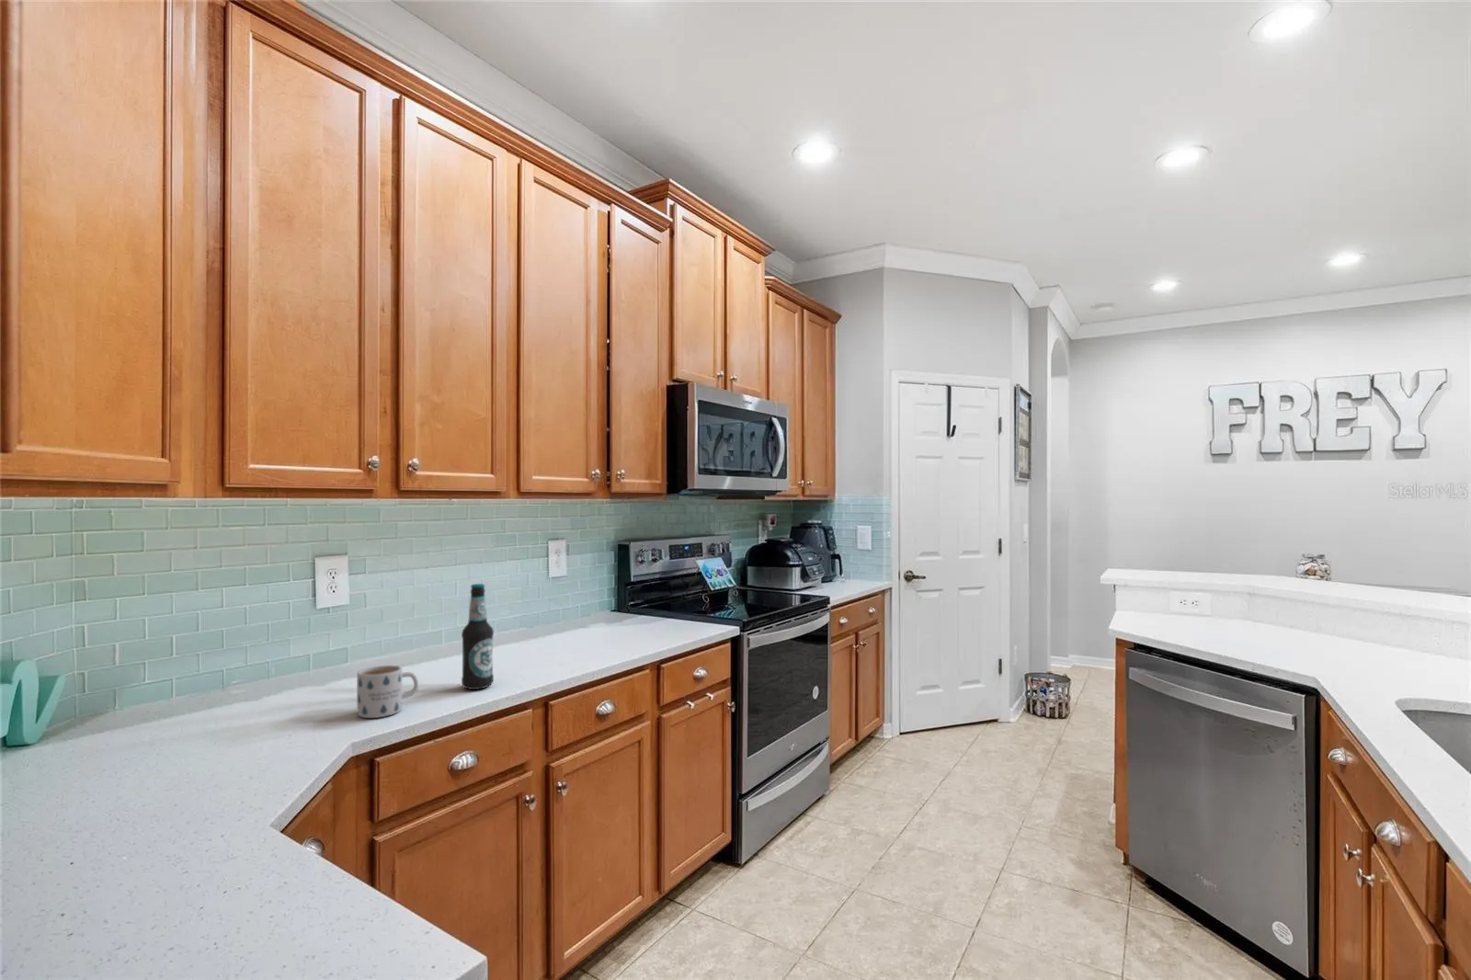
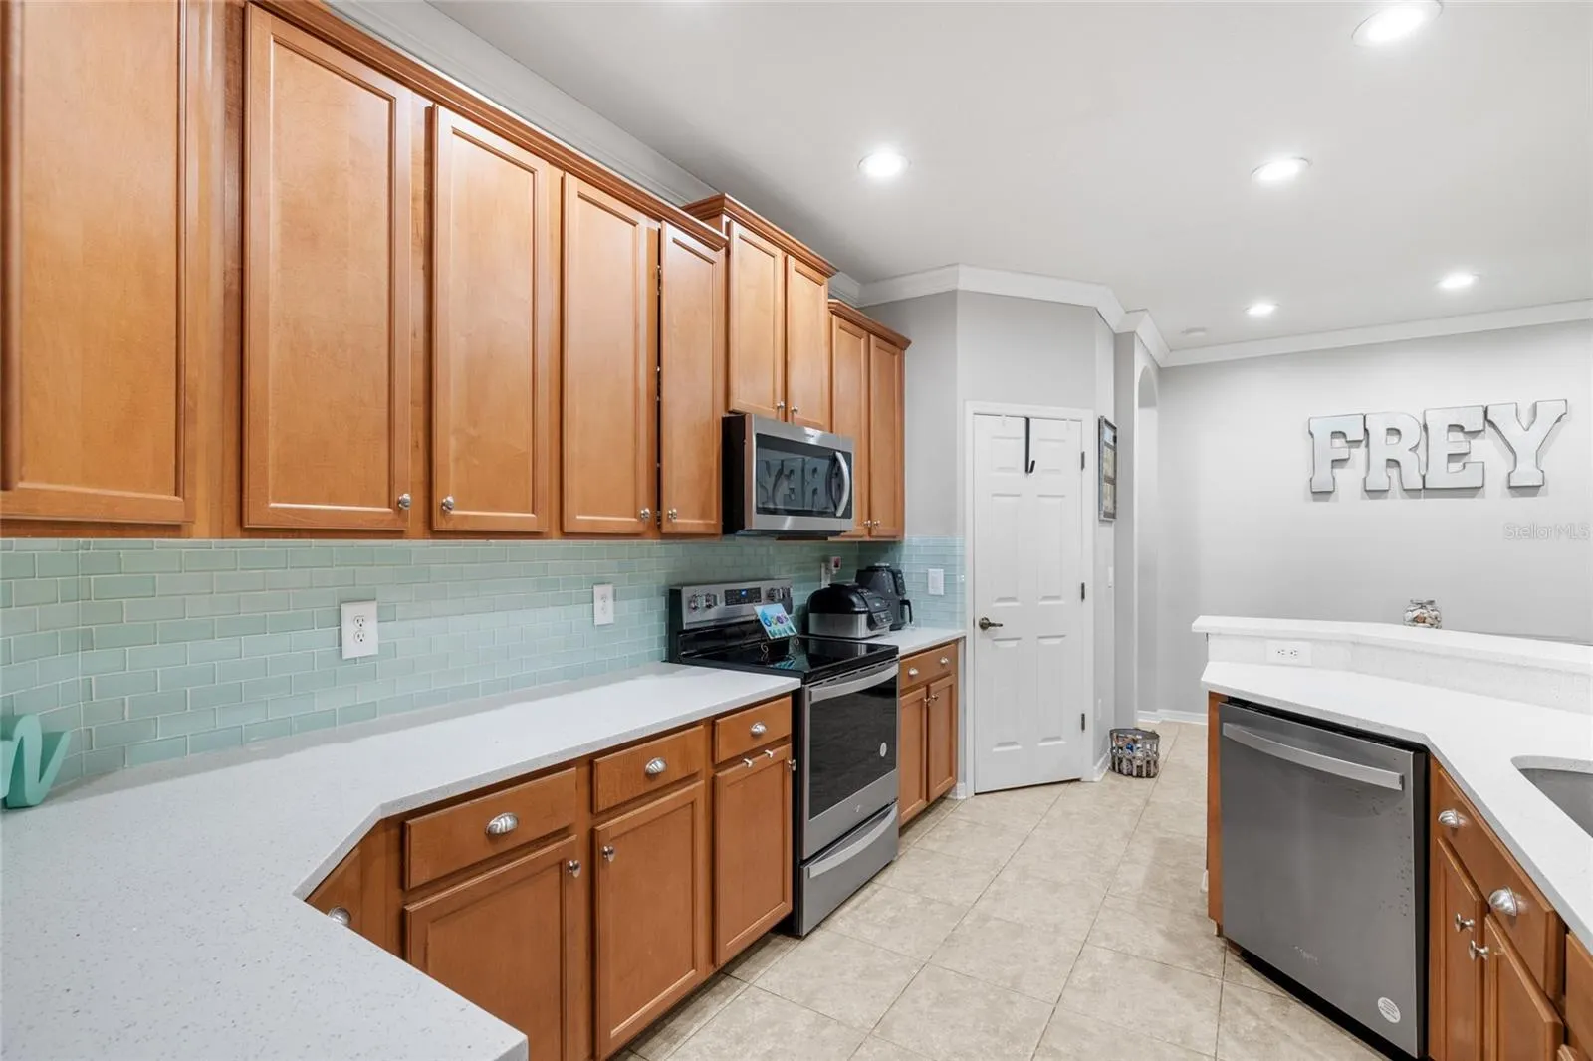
- bottle [460,583,494,690]
- mug [355,665,419,719]
